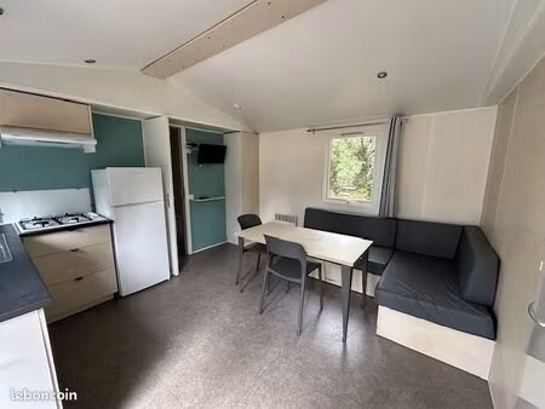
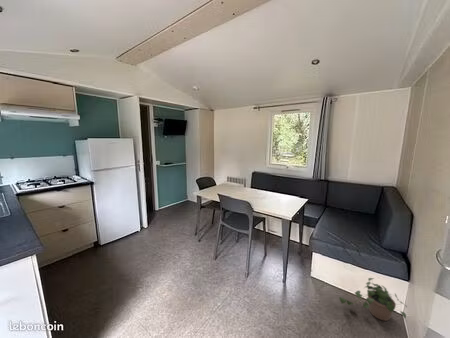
+ potted plant [338,277,408,322]
